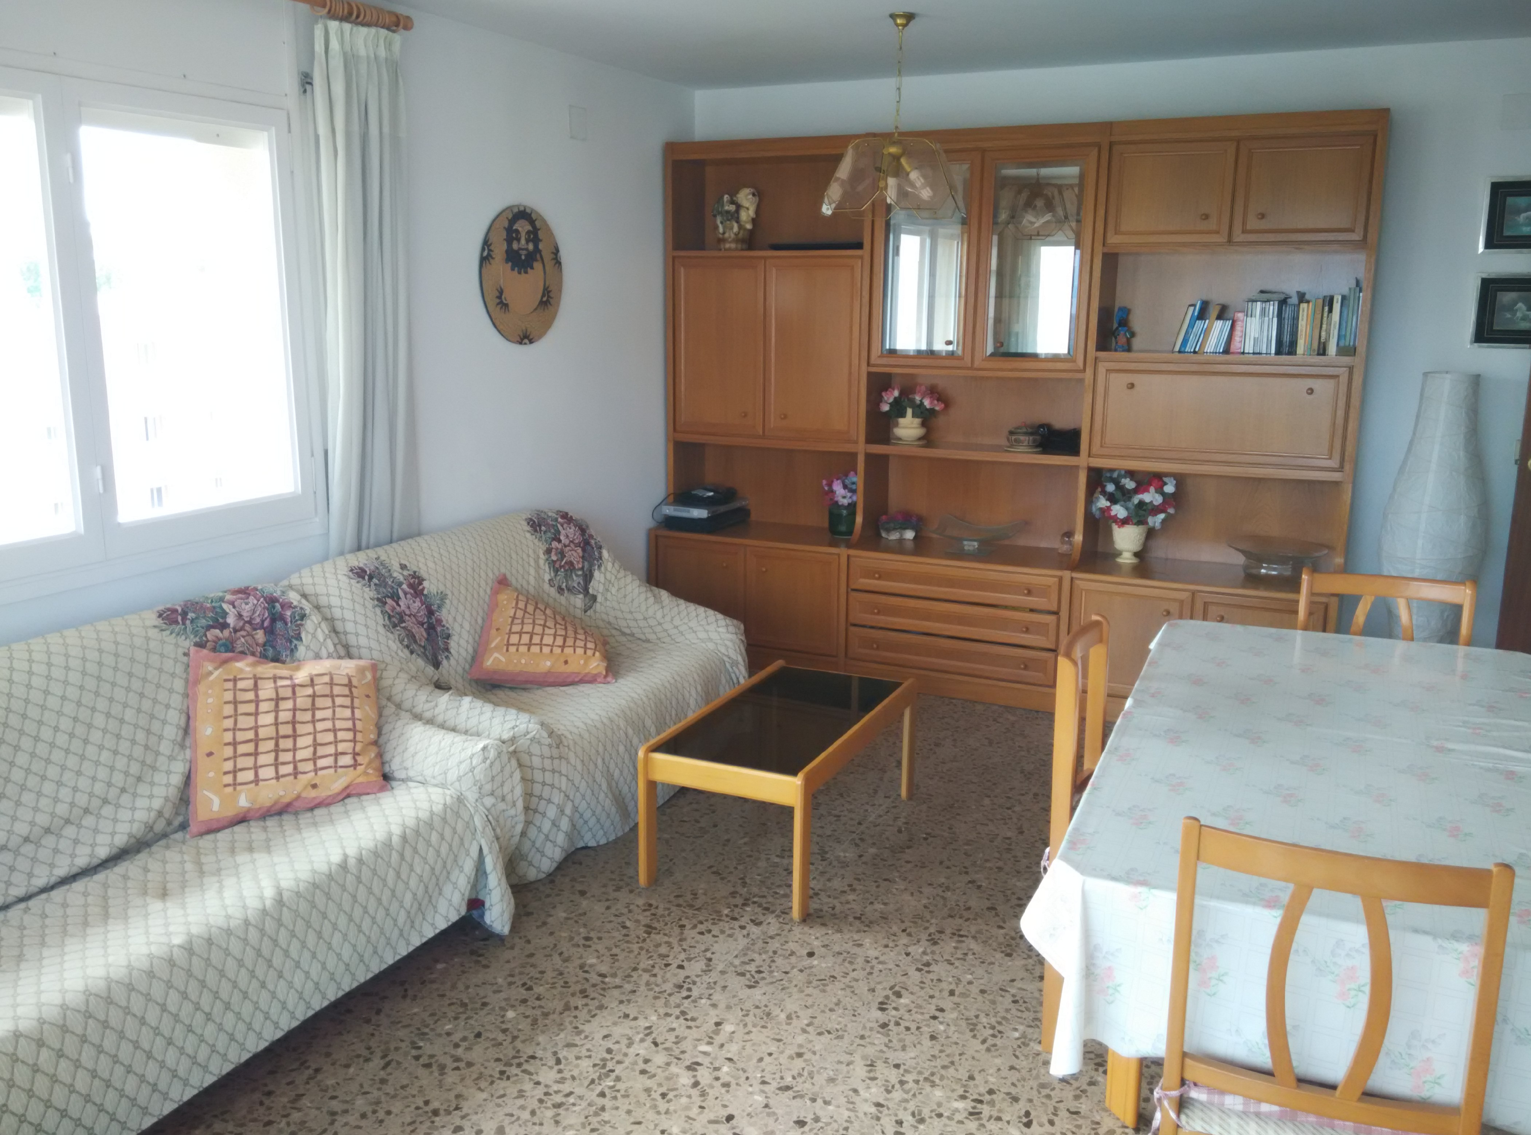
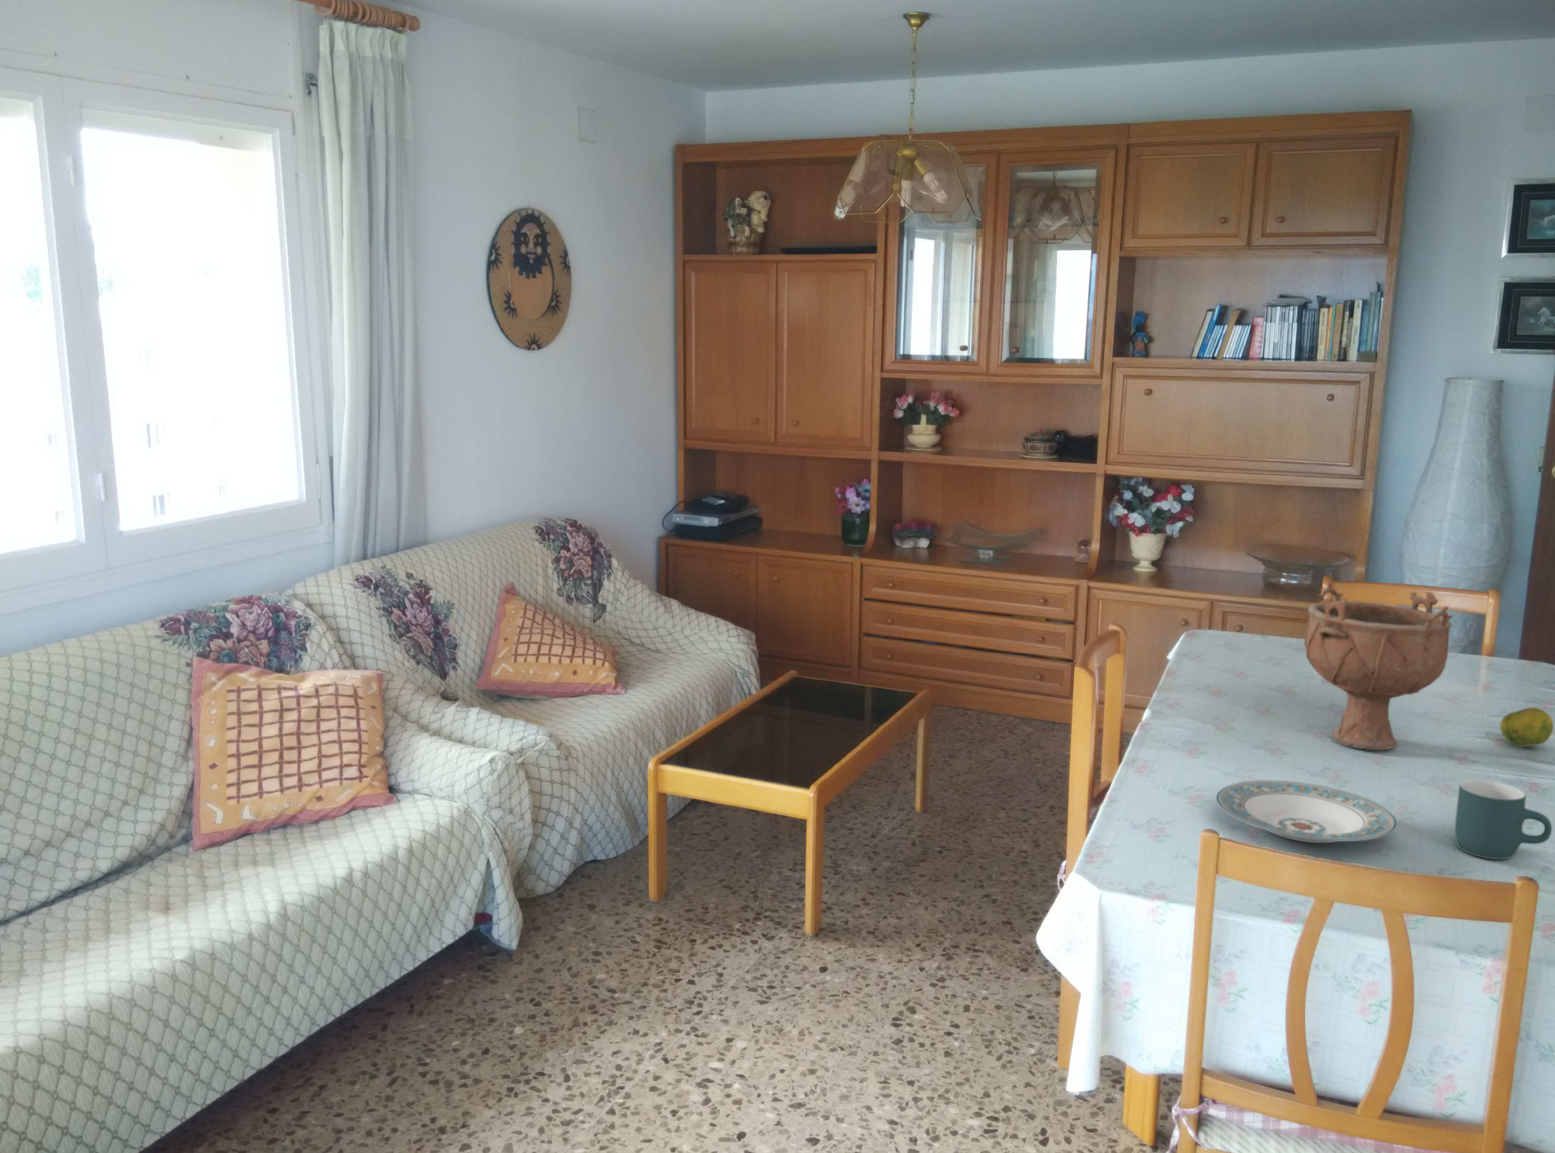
+ decorative bowl [1303,581,1453,750]
+ plate [1216,780,1398,843]
+ fruit [1501,707,1554,747]
+ mug [1454,780,1553,860]
